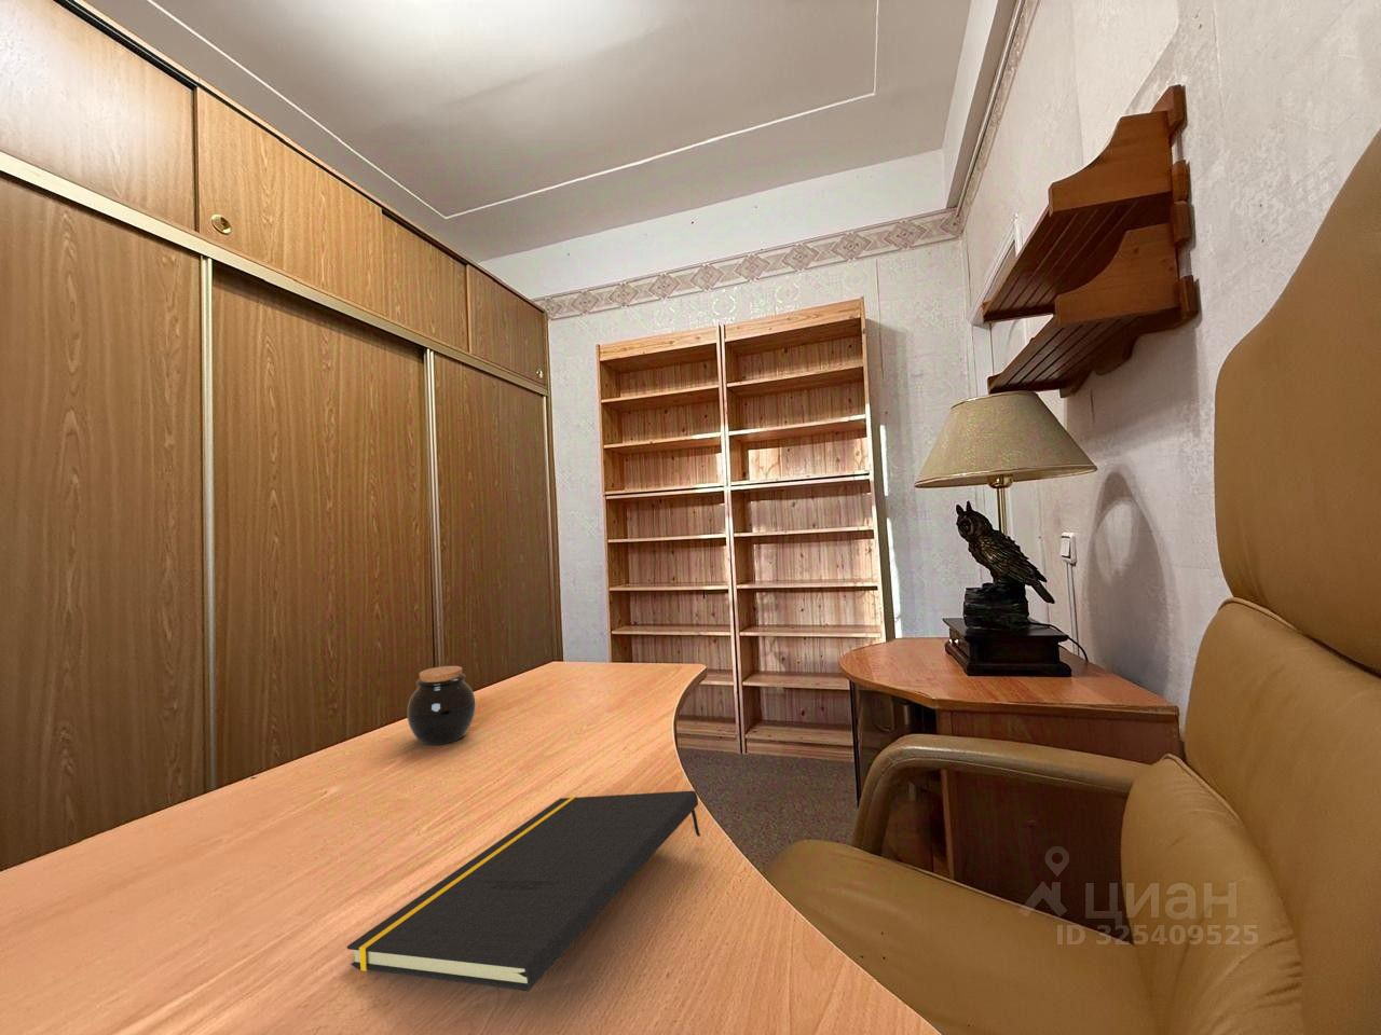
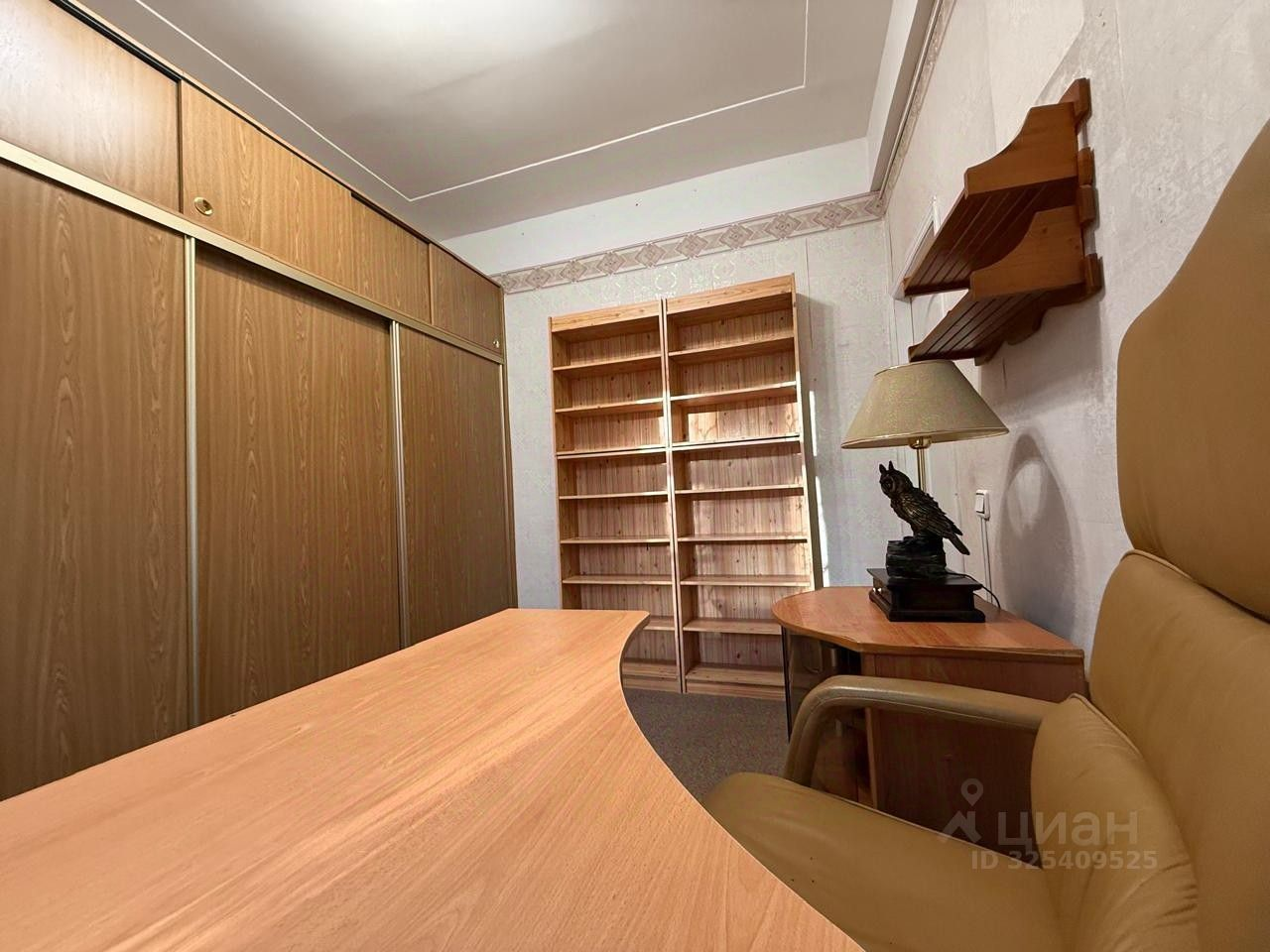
- notepad [346,790,701,992]
- jar [406,665,477,746]
